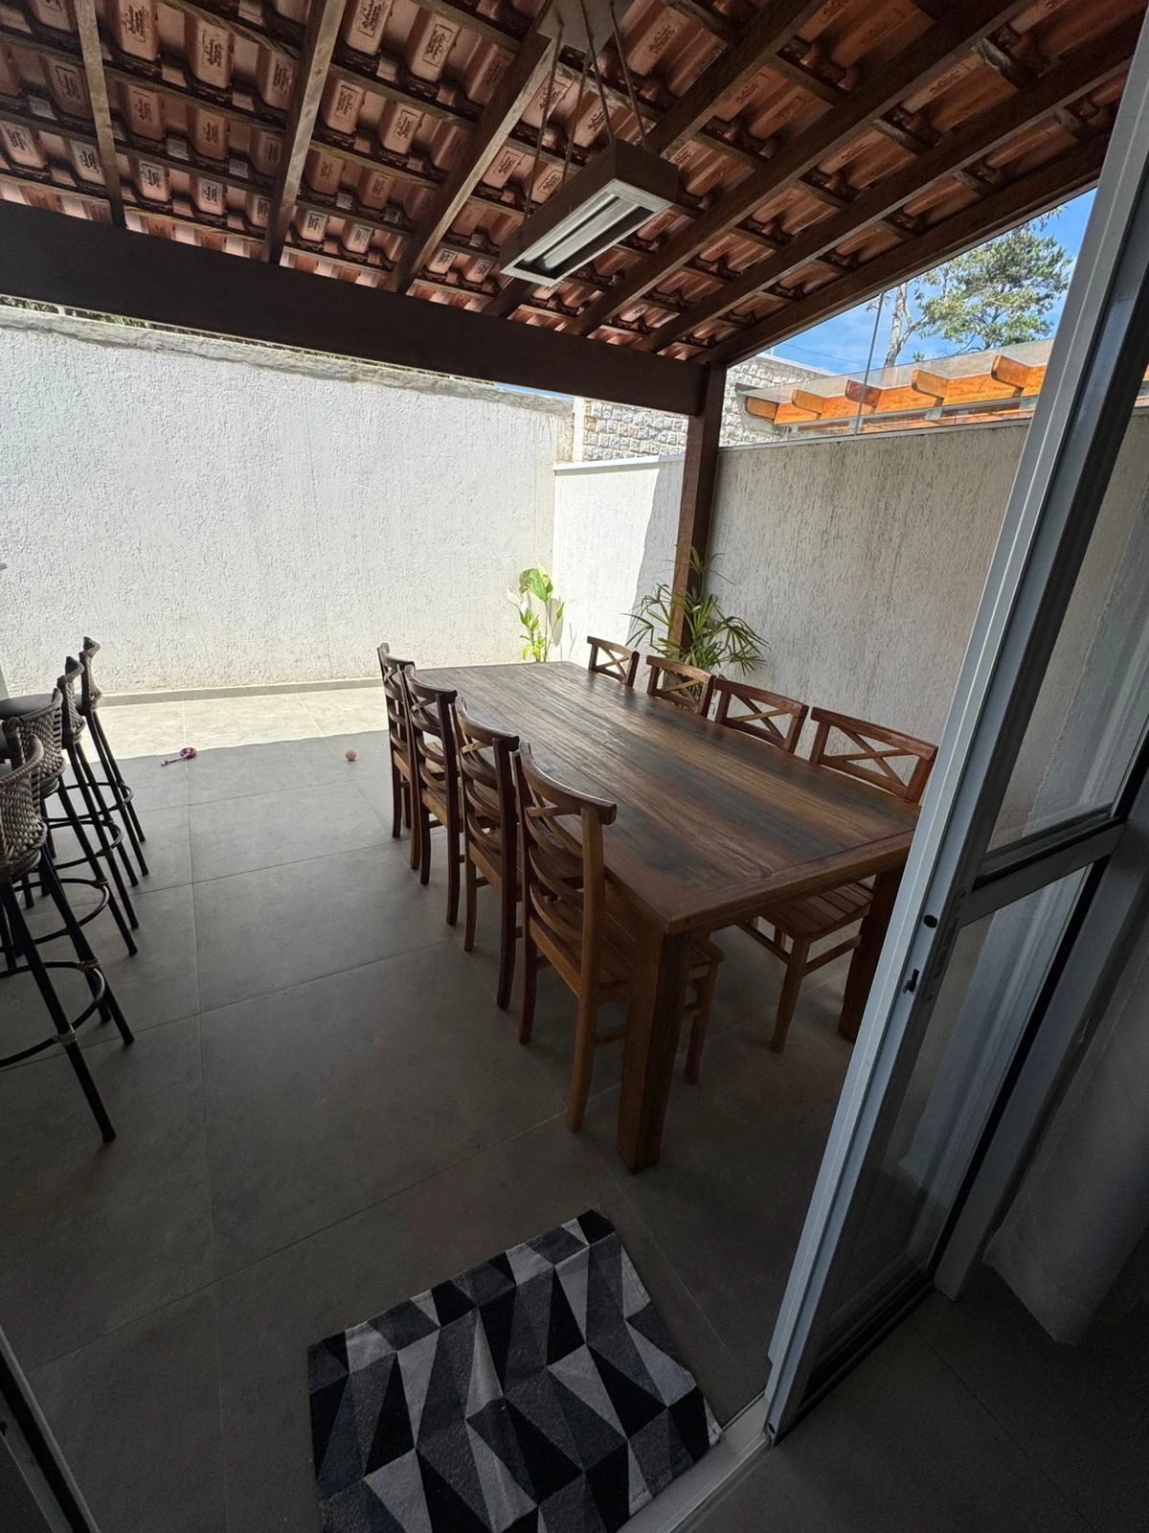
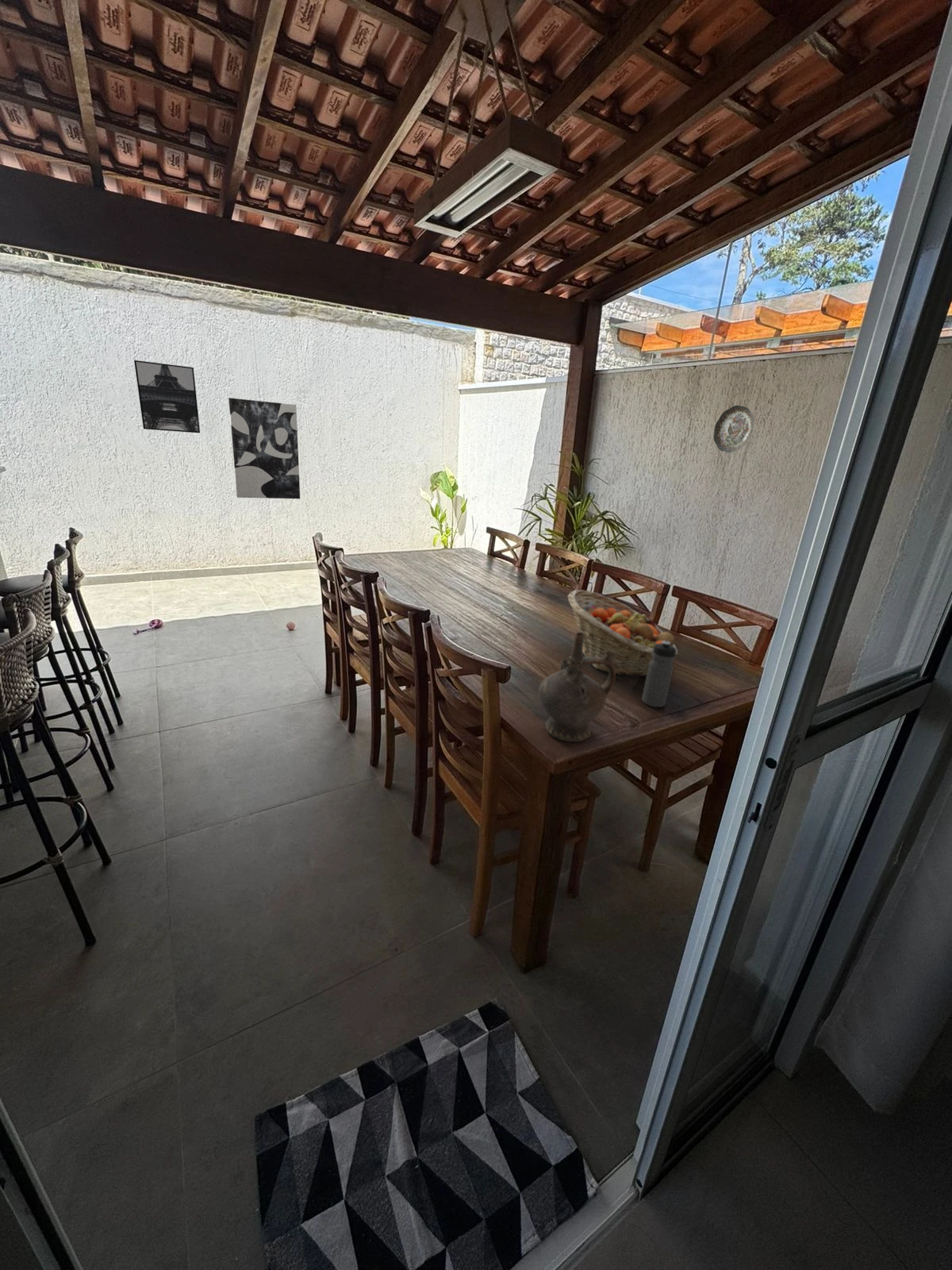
+ ceremonial vessel [537,632,617,743]
+ decorative plate [713,405,754,453]
+ wall art [228,397,301,499]
+ water bottle [641,641,676,708]
+ fruit basket [566,589,679,677]
+ wall art [133,360,201,434]
